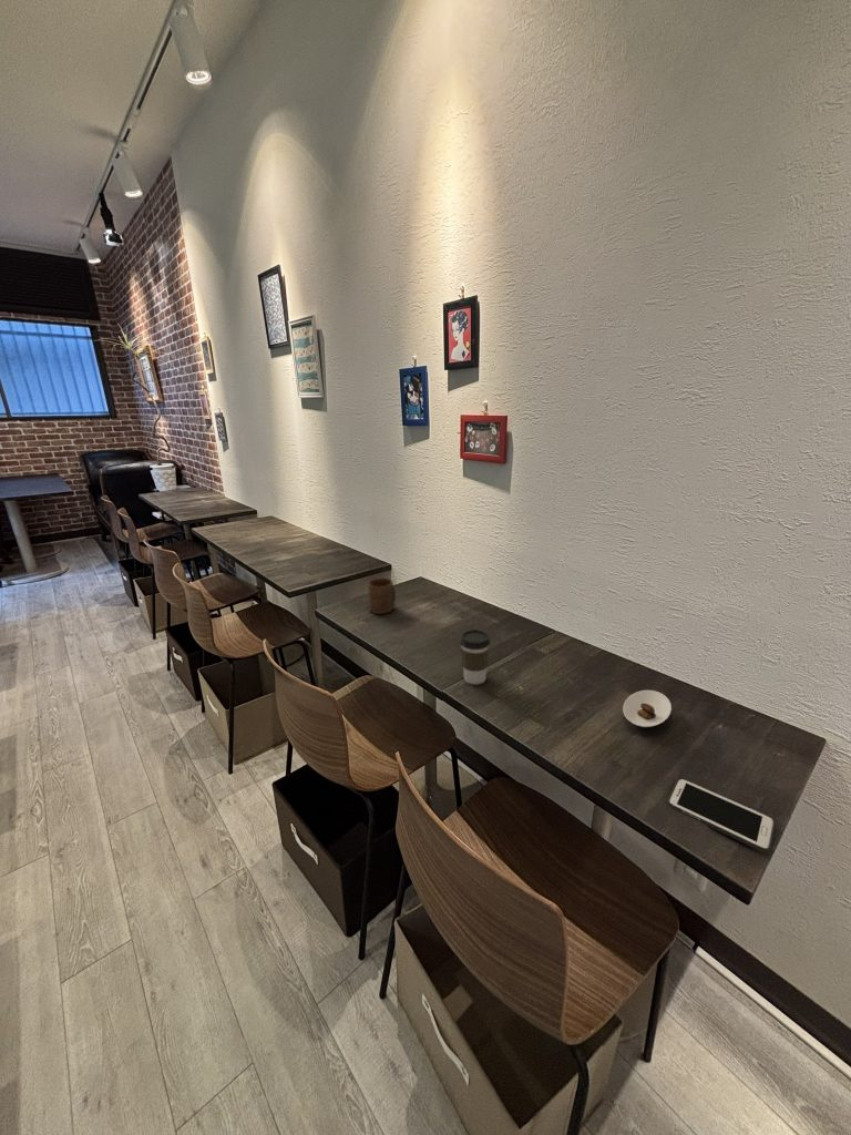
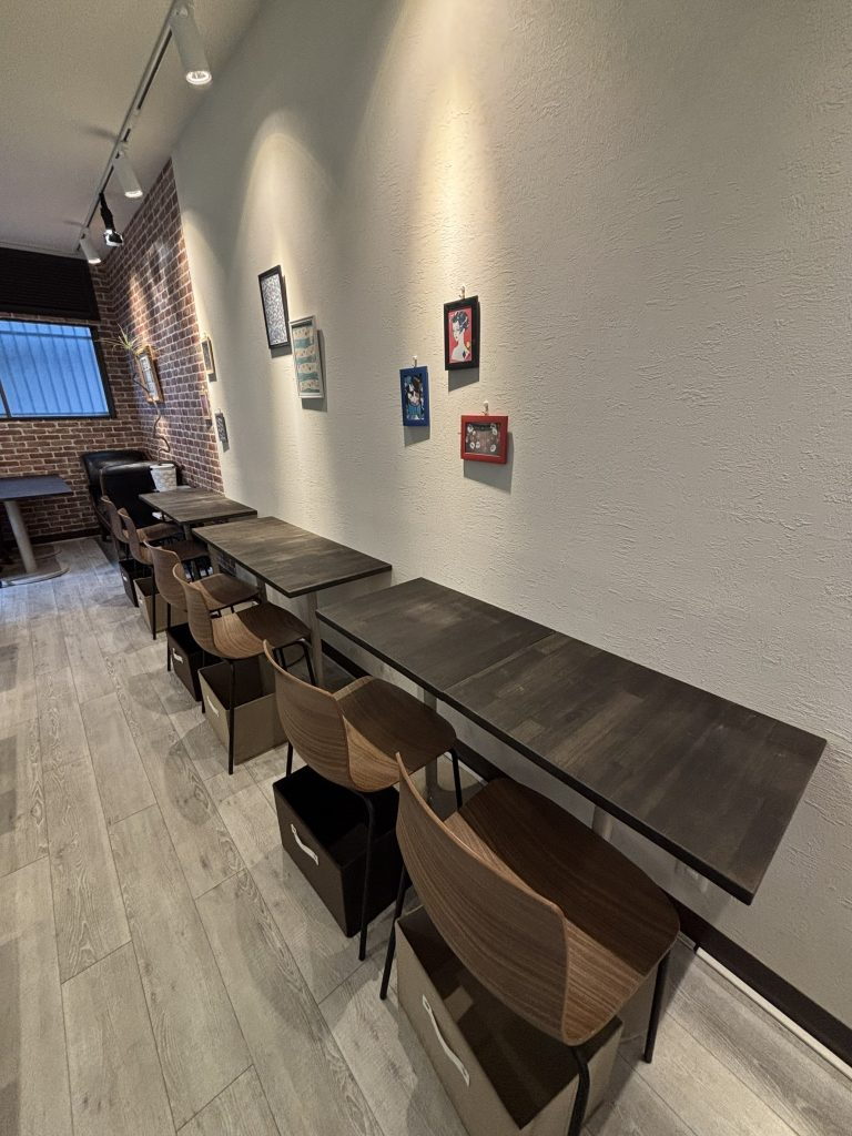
- cup [367,576,397,615]
- coffee cup [459,628,491,685]
- cell phone [666,777,777,855]
- saucer [622,689,673,728]
